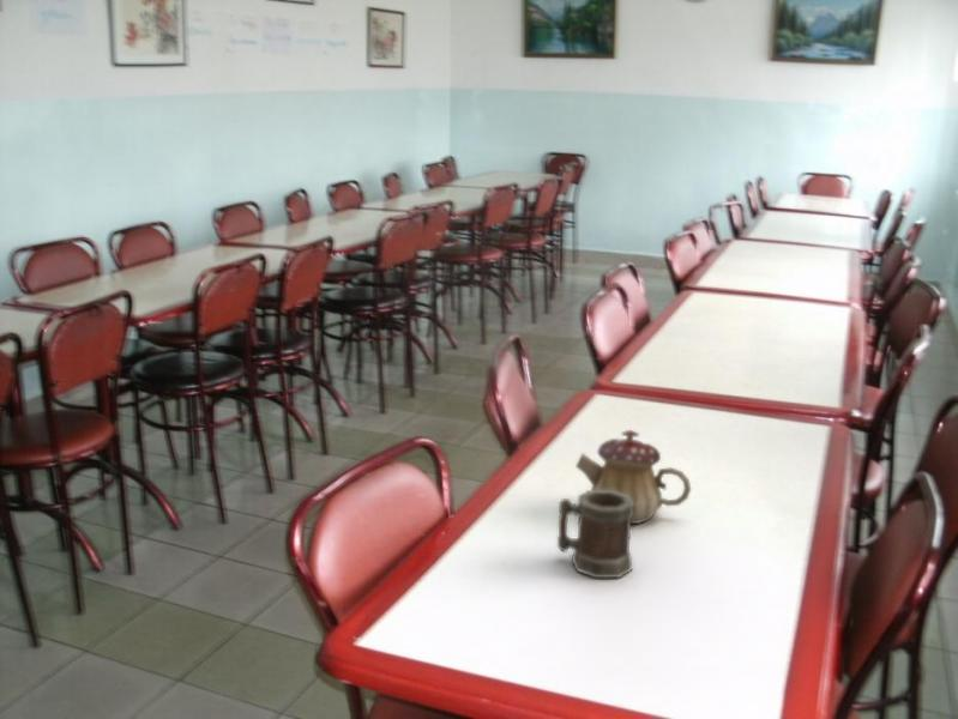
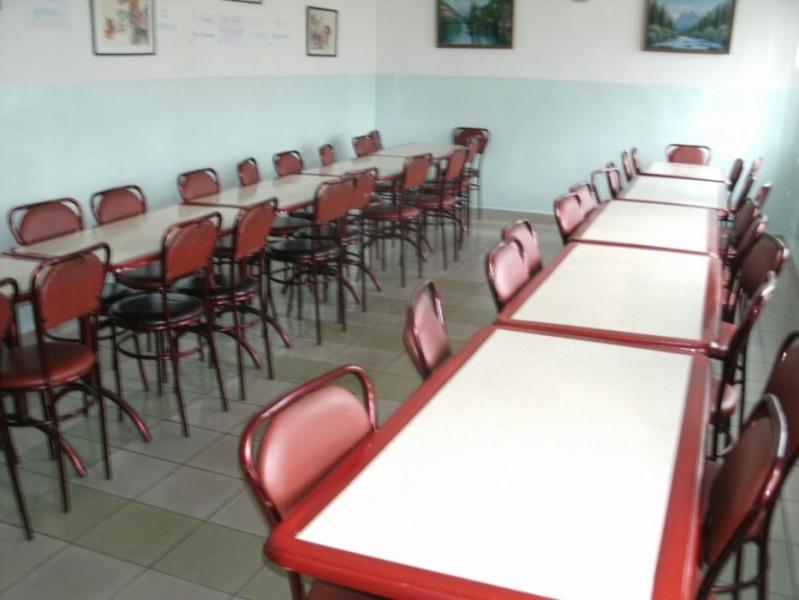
- mug [556,489,634,579]
- teapot [574,429,692,525]
